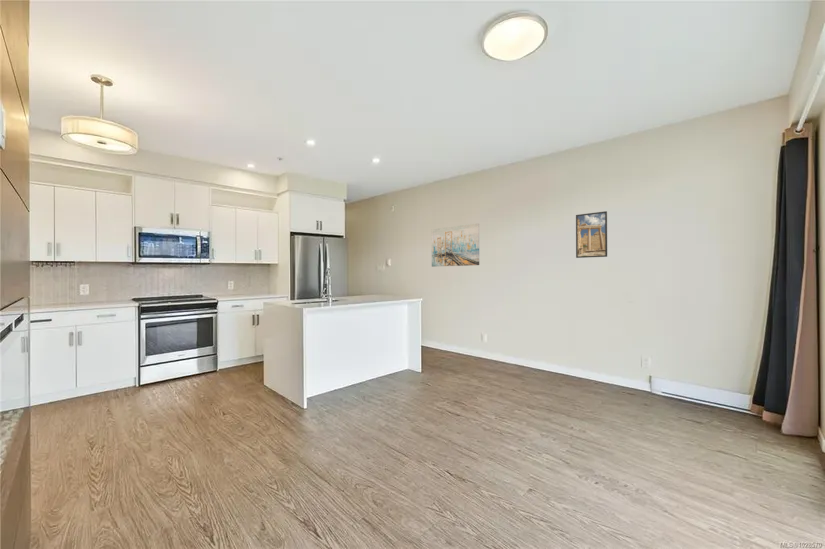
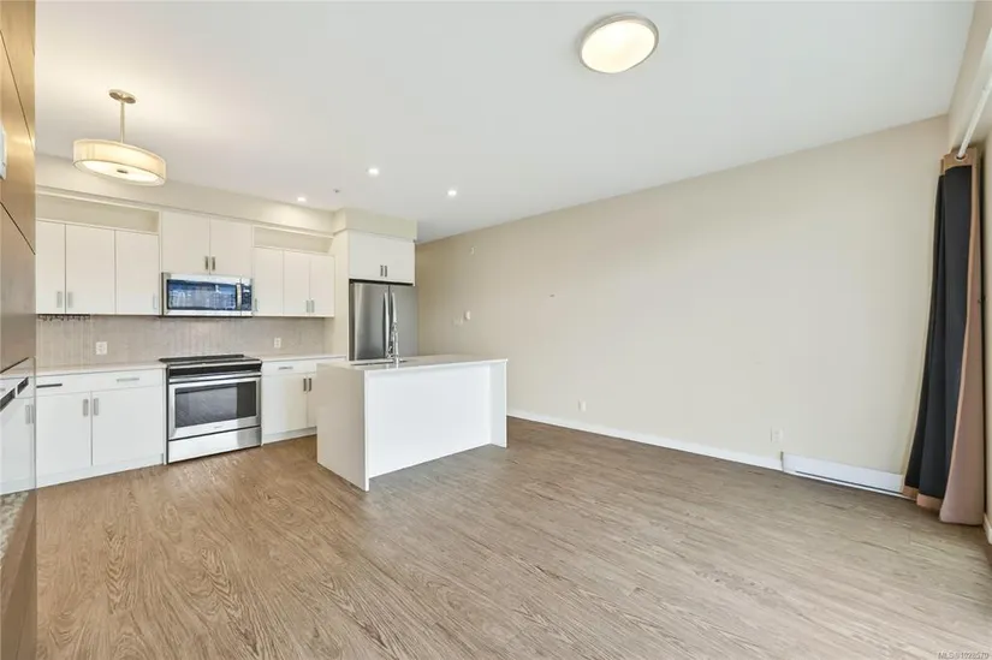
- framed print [575,210,608,259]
- wall art [431,223,480,268]
